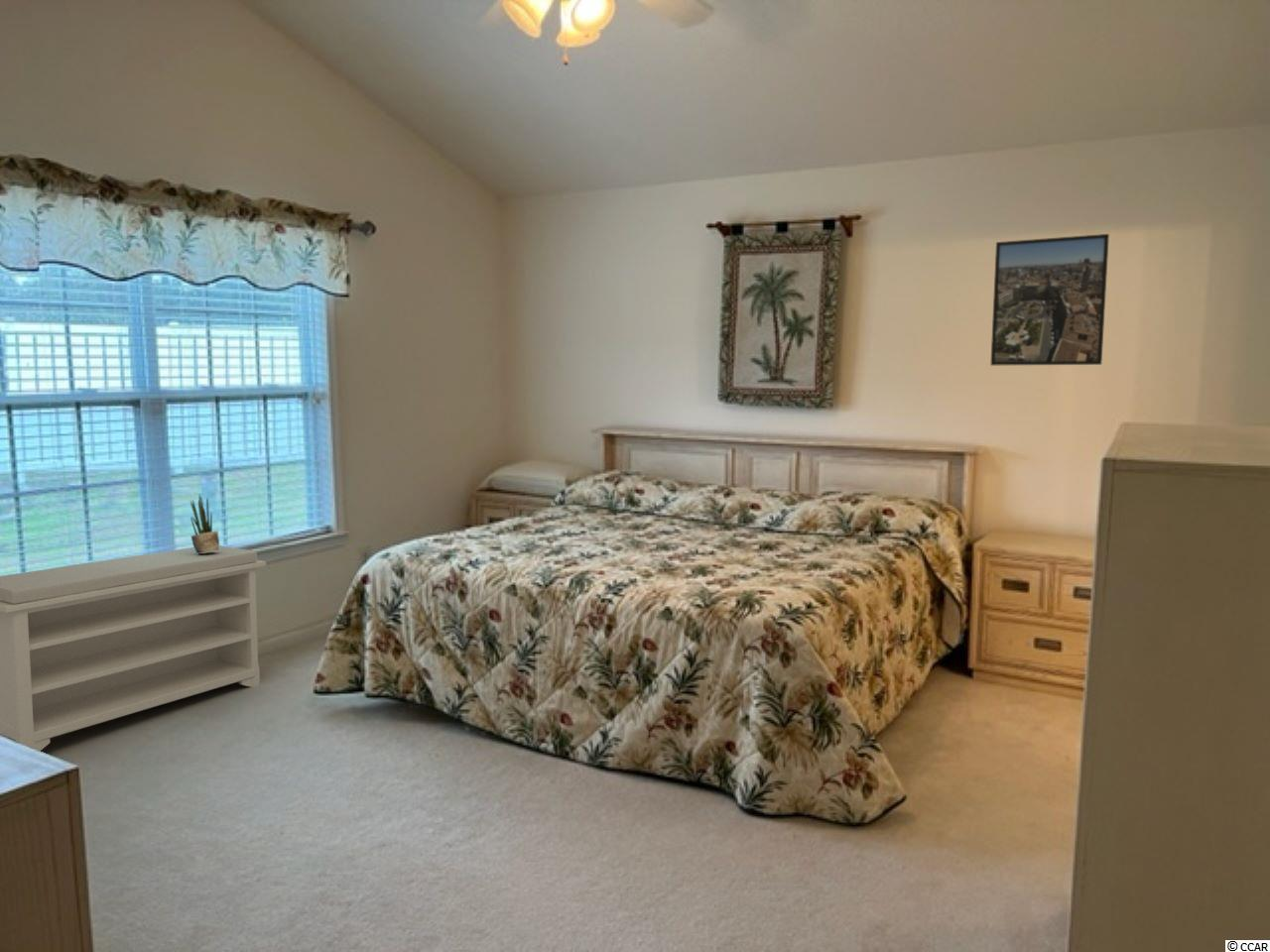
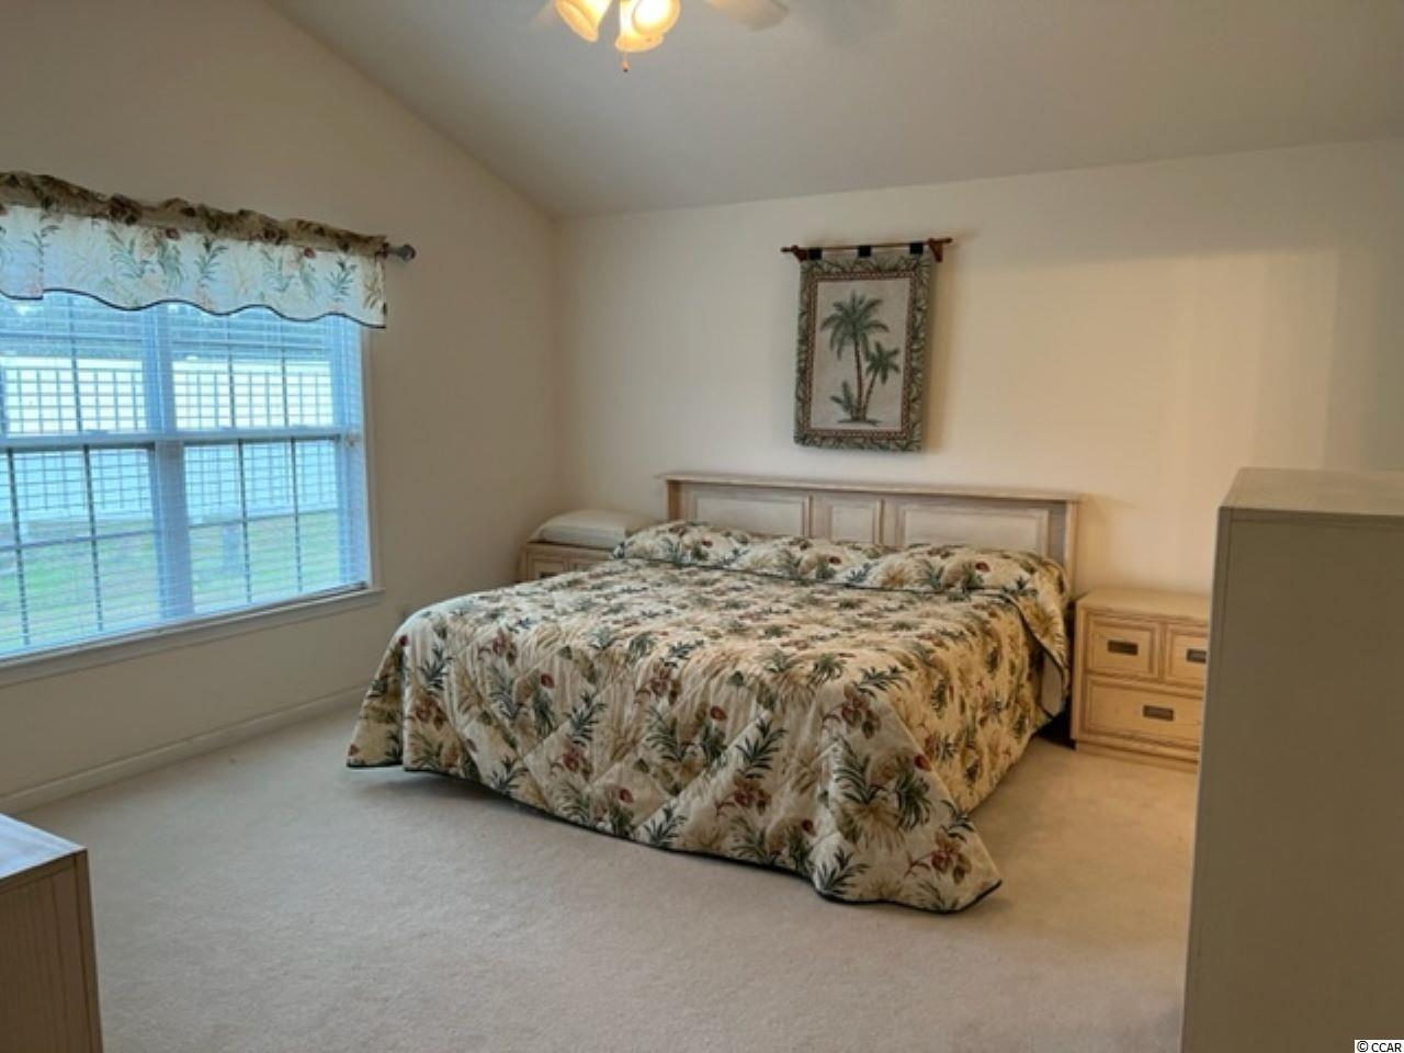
- potted plant [190,493,220,554]
- bench [0,544,267,752]
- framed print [989,233,1110,367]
